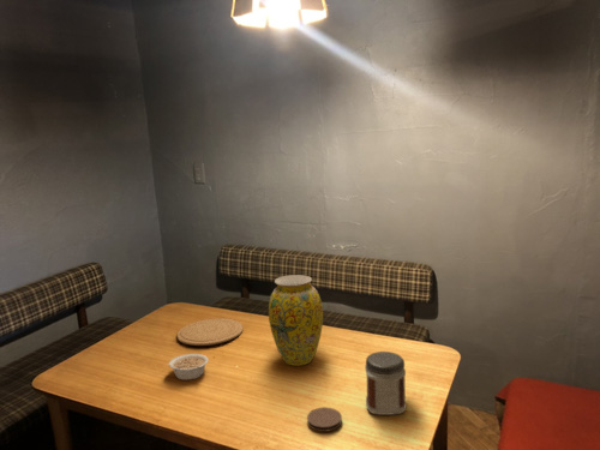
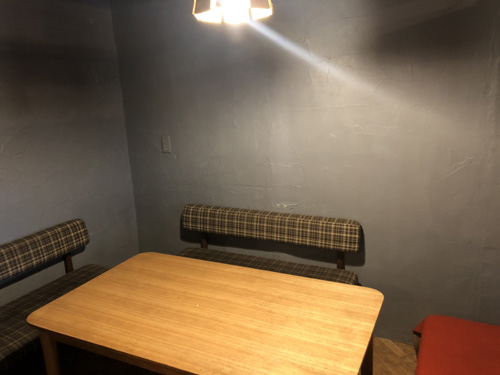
- legume [168,353,210,382]
- plate [176,317,244,347]
- jar [364,350,407,416]
- coaster [306,407,343,433]
- vase [268,274,324,367]
